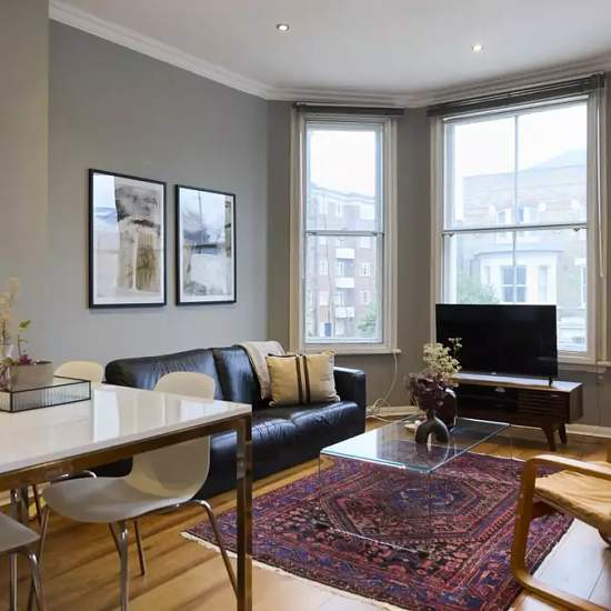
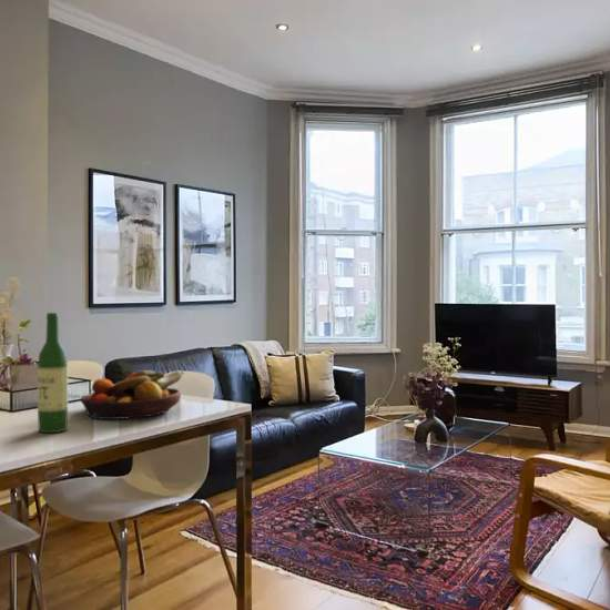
+ fruit bowl [79,369,185,420]
+ wine bottle [37,312,69,434]
